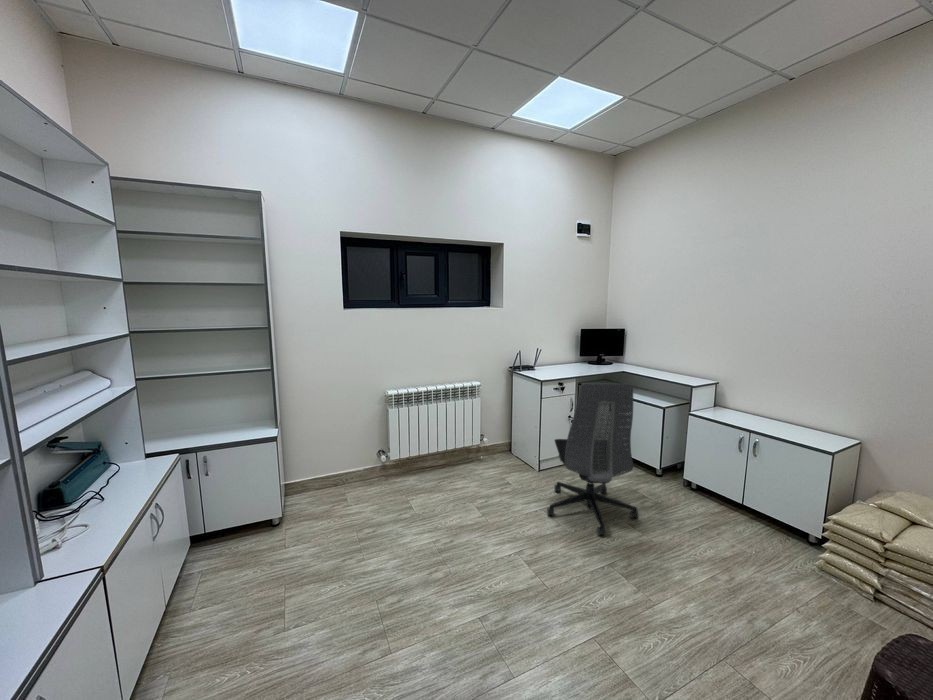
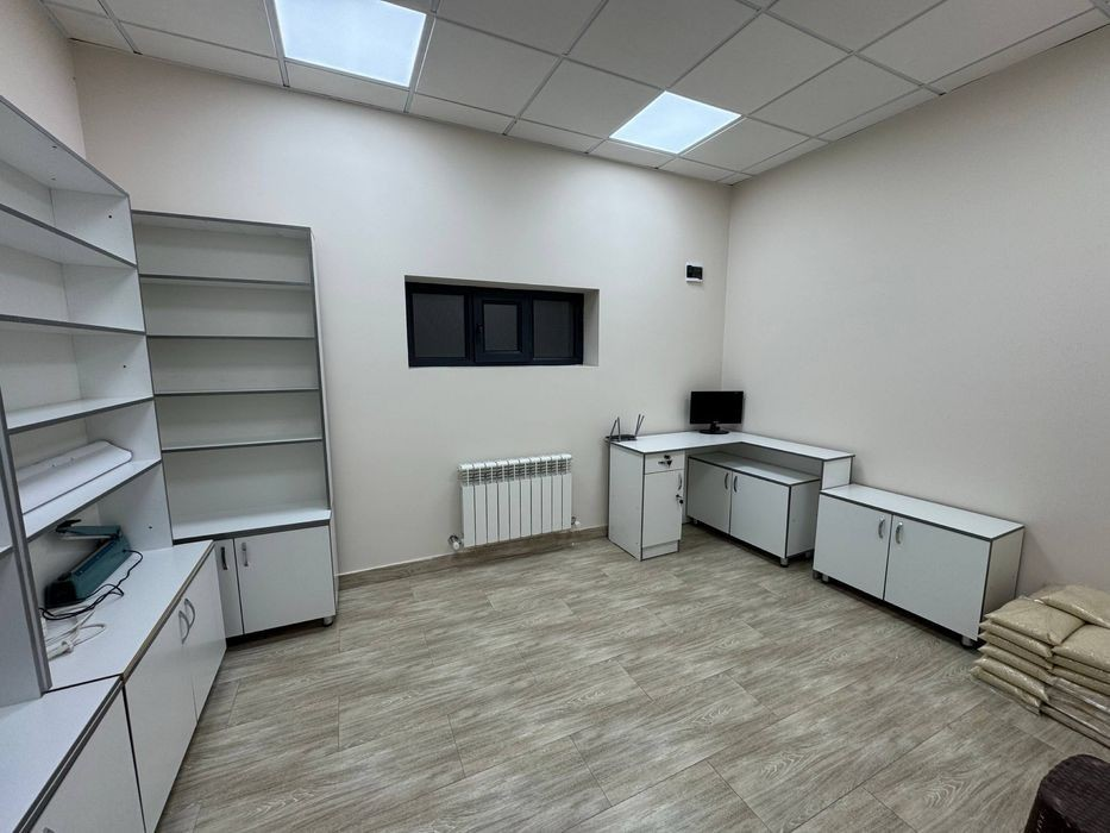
- office chair [546,382,640,537]
